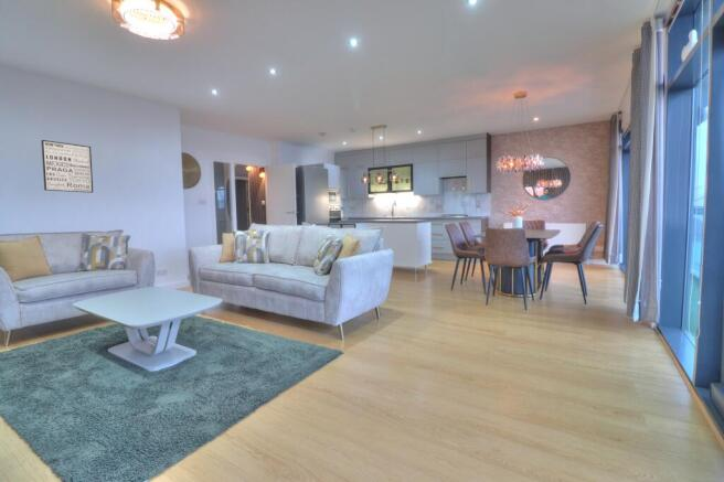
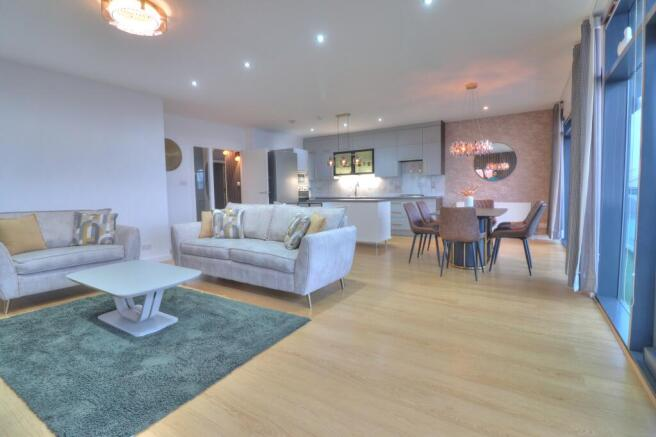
- wall art [40,139,94,194]
